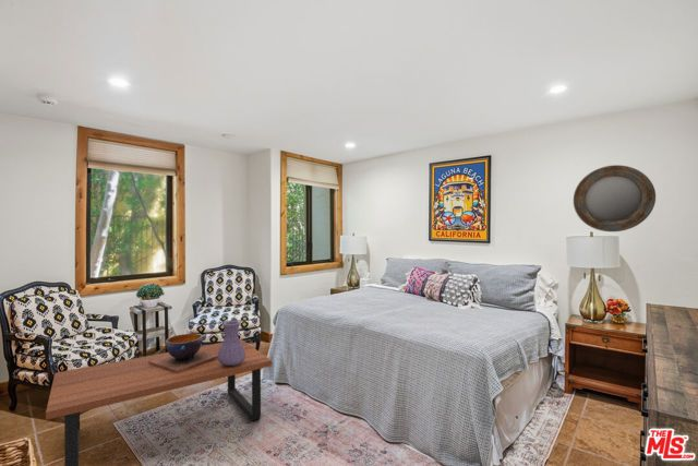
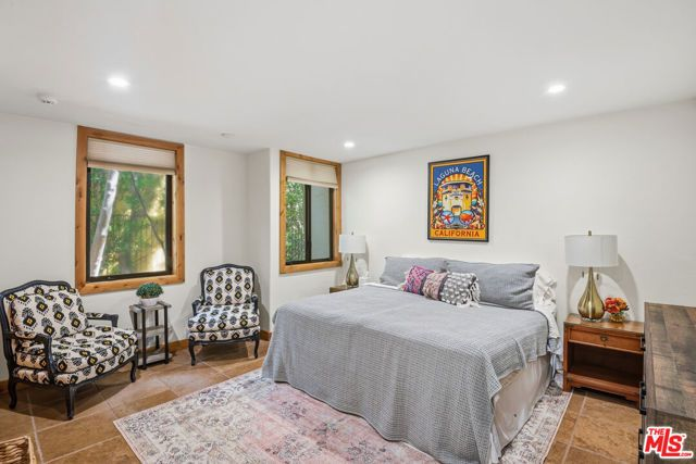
- decorative bowl [148,333,218,373]
- coffee table [45,338,273,466]
- home mirror [573,164,657,232]
- vase [218,320,245,366]
